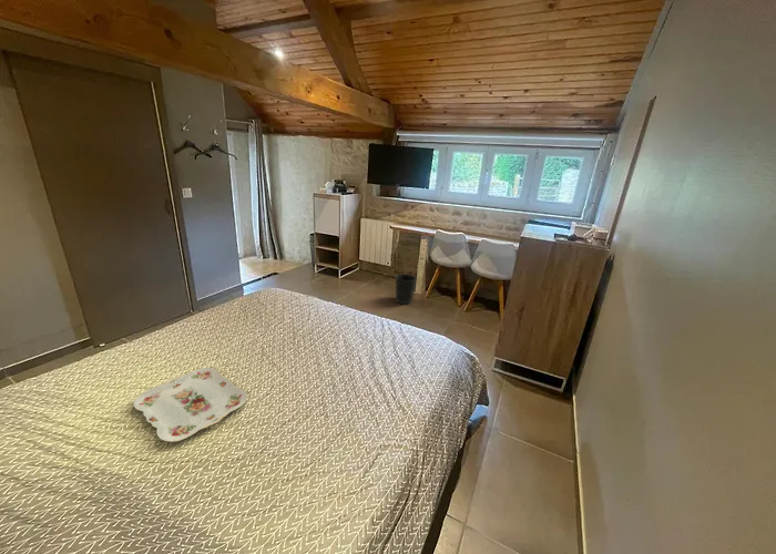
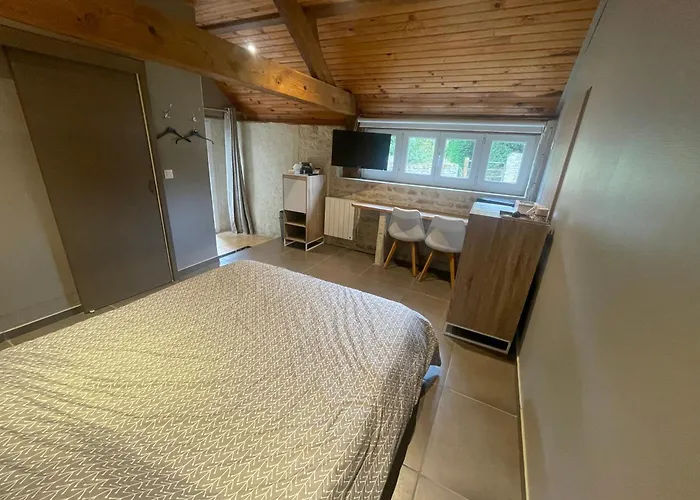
- wastebasket [395,273,418,305]
- serving tray [133,367,248,443]
